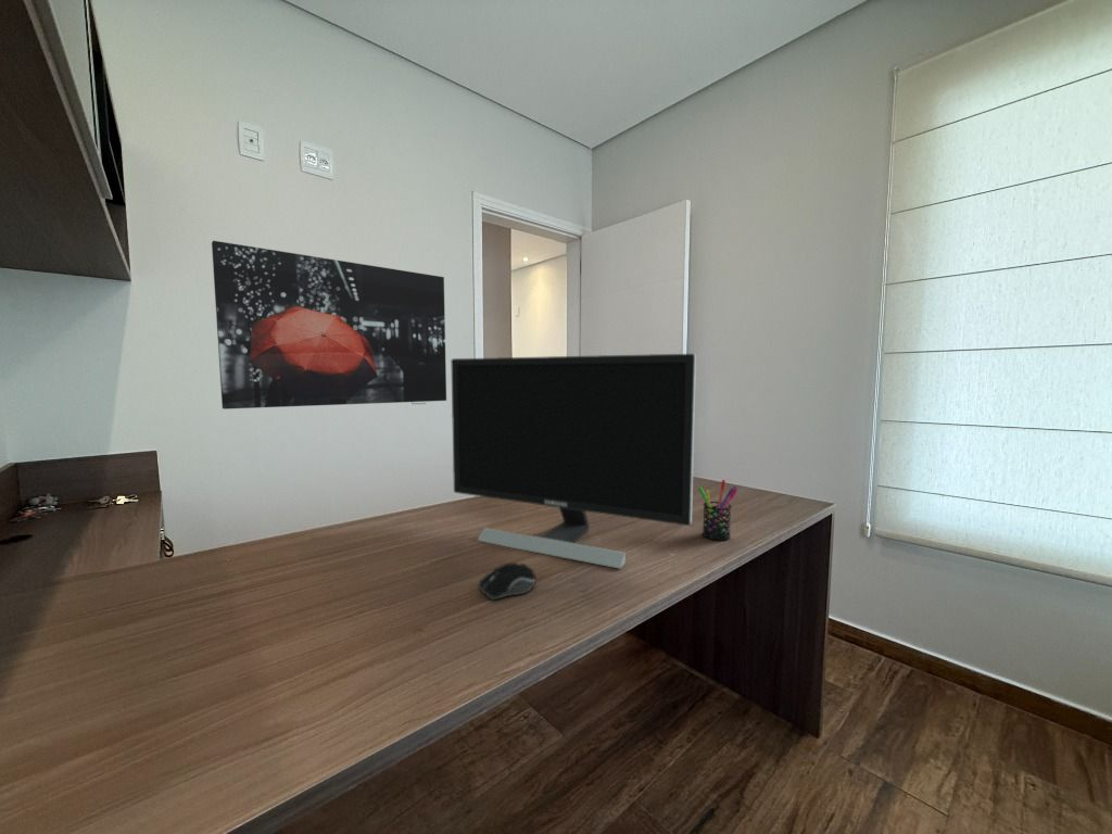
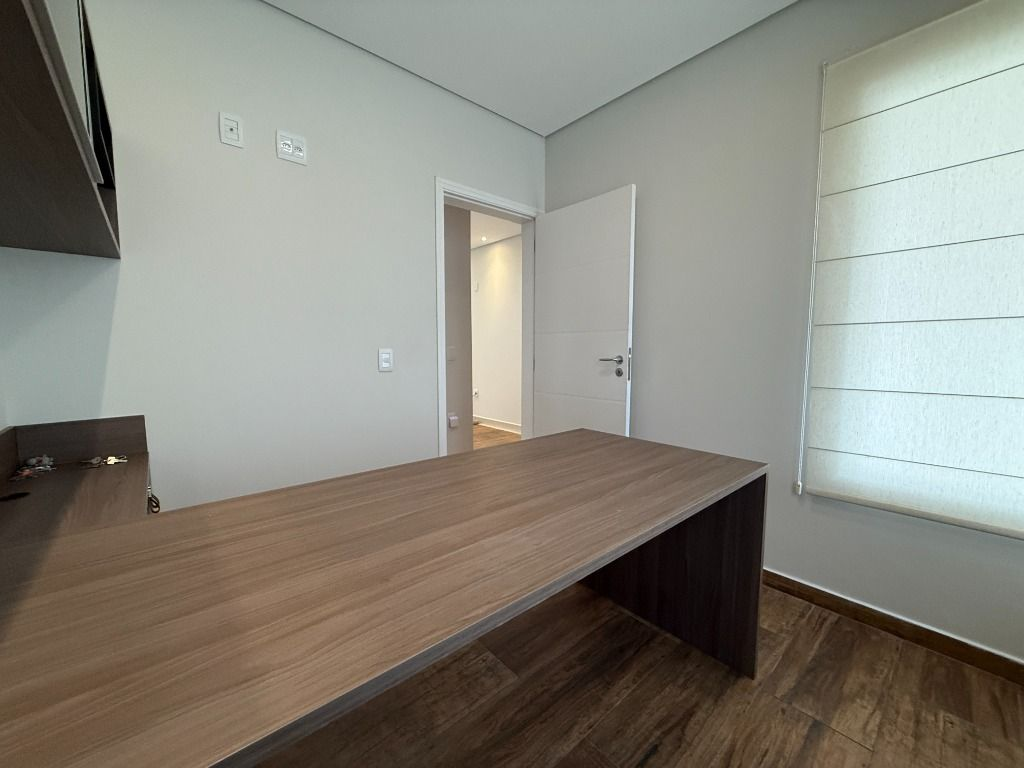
- wall art [211,240,447,410]
- monitor [450,353,697,570]
- computer mouse [477,561,536,602]
- pen holder [697,479,738,541]
